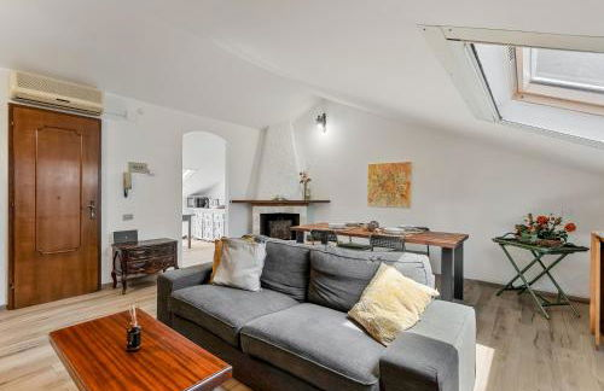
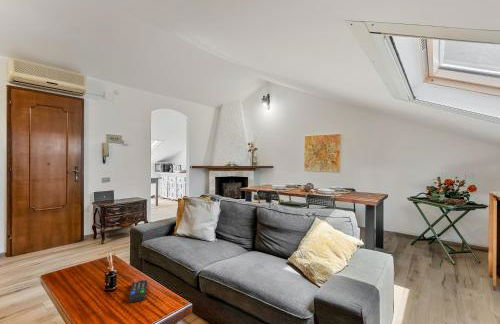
+ remote control [128,279,148,303]
